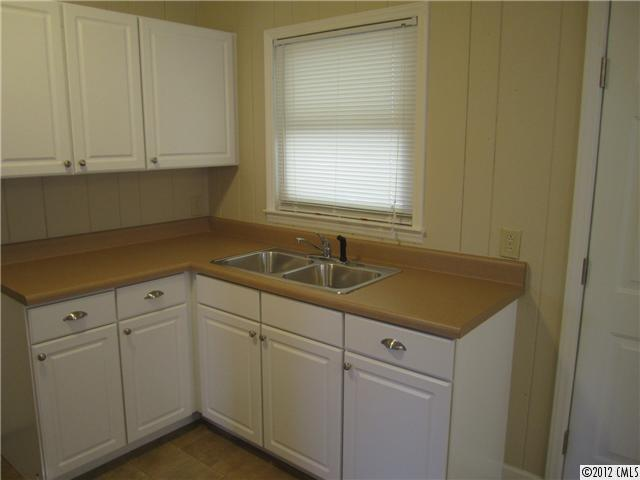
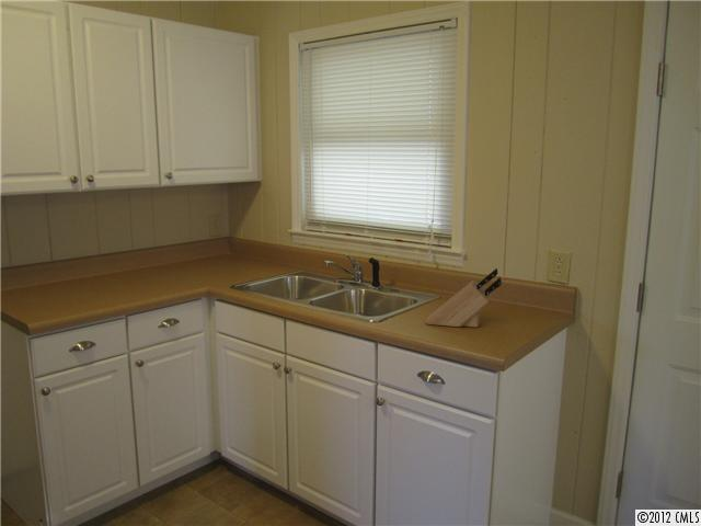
+ knife block [425,267,503,329]
